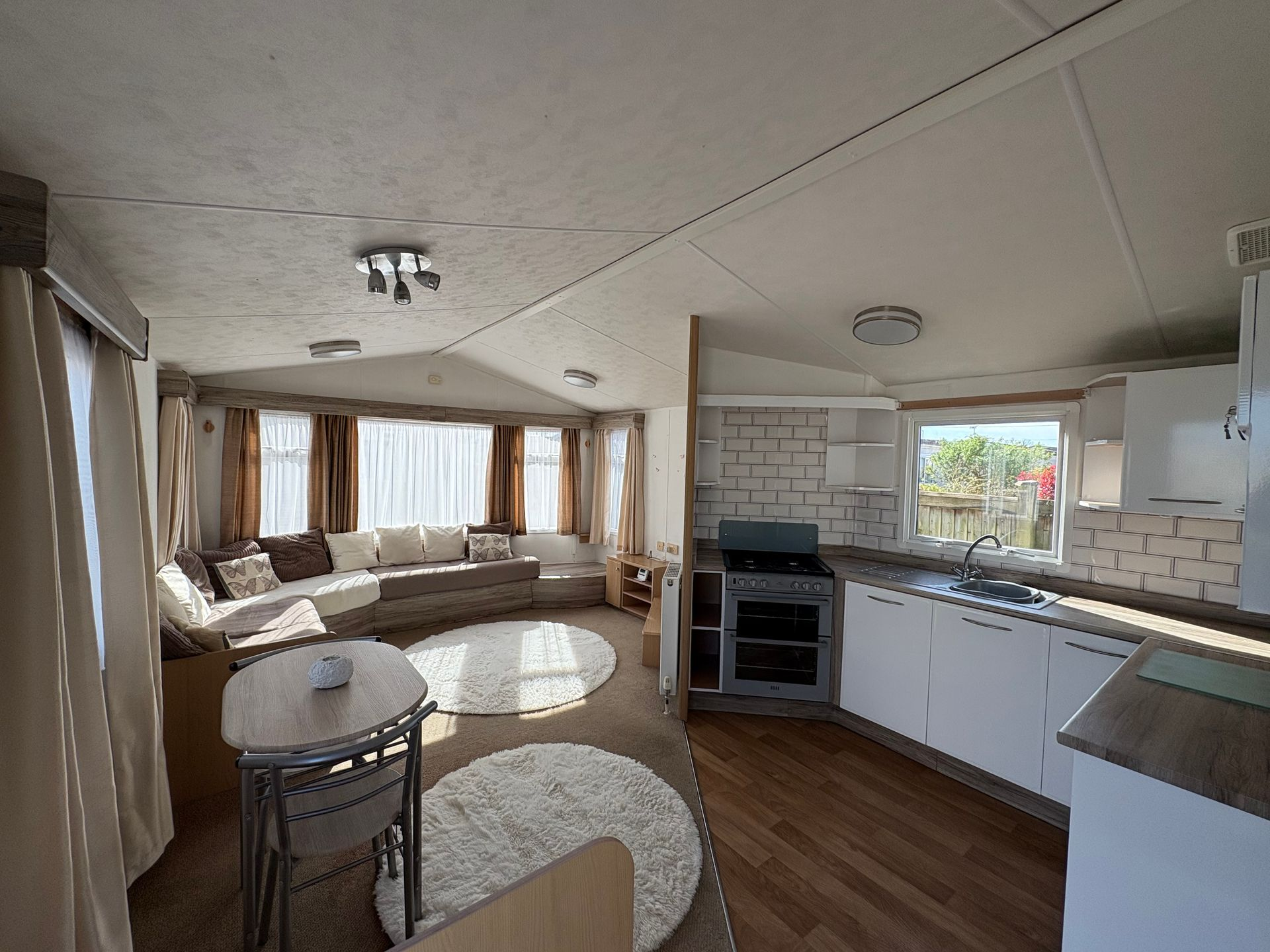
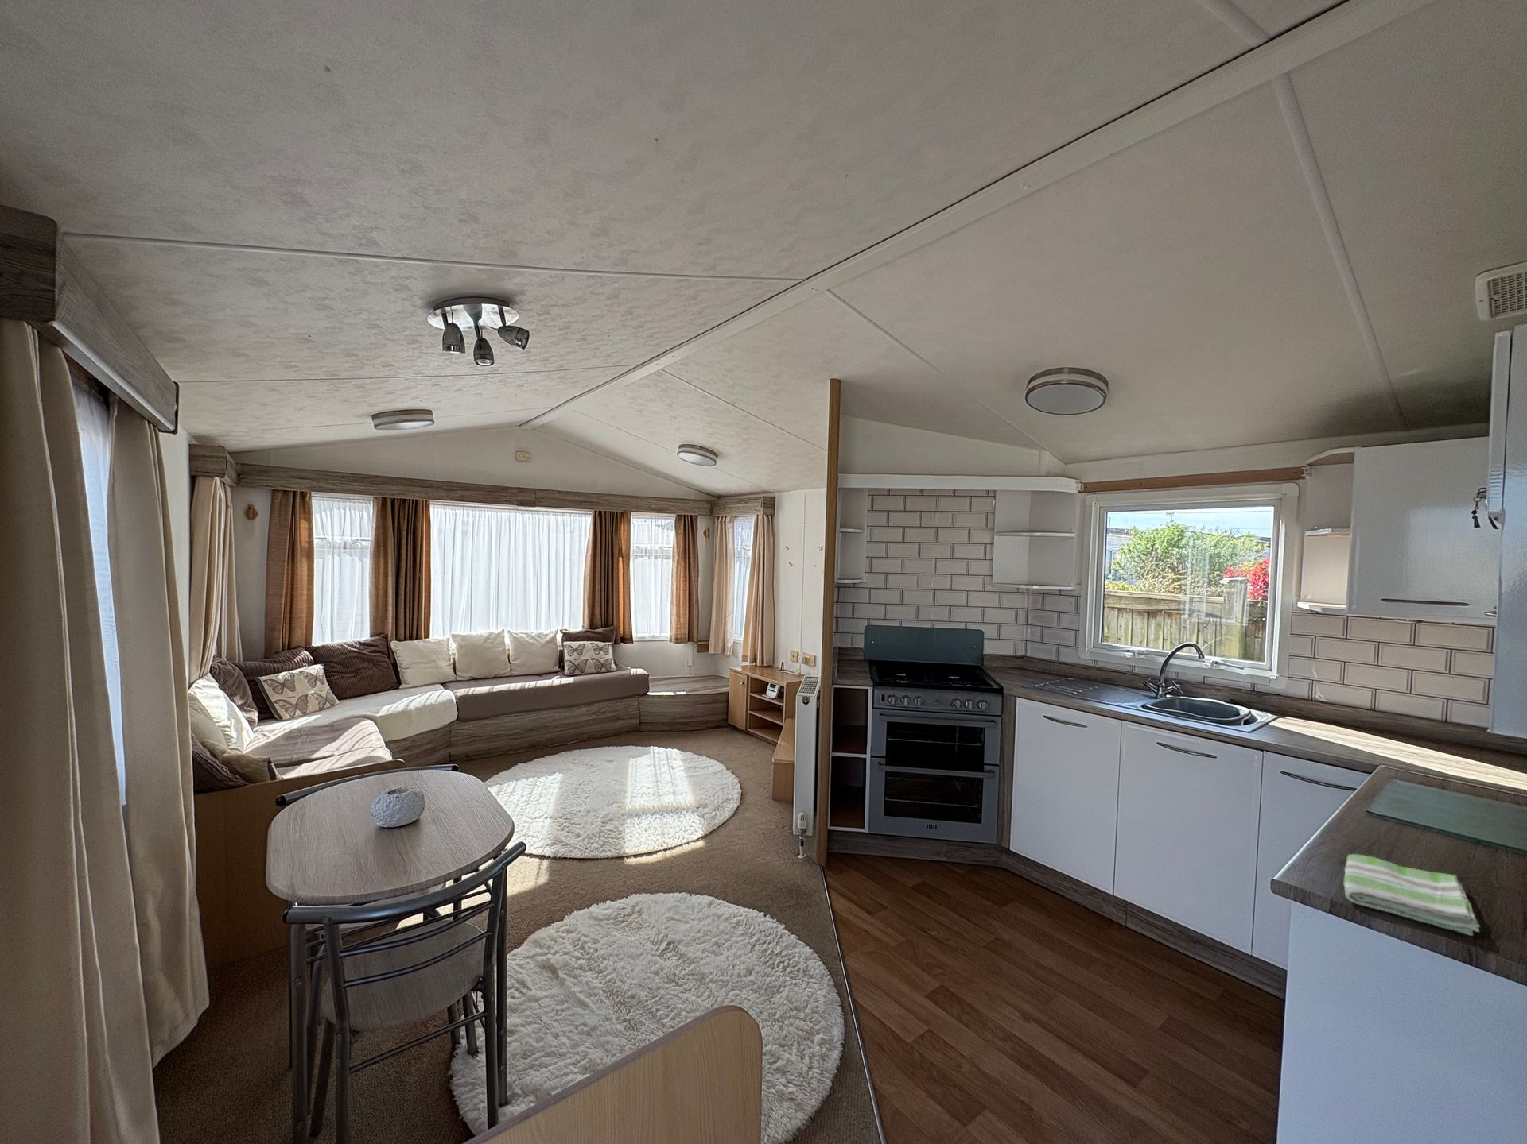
+ dish towel [1343,853,1481,936]
